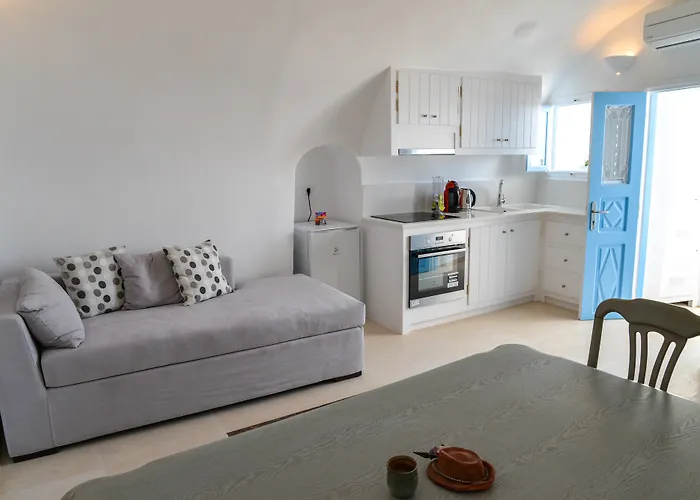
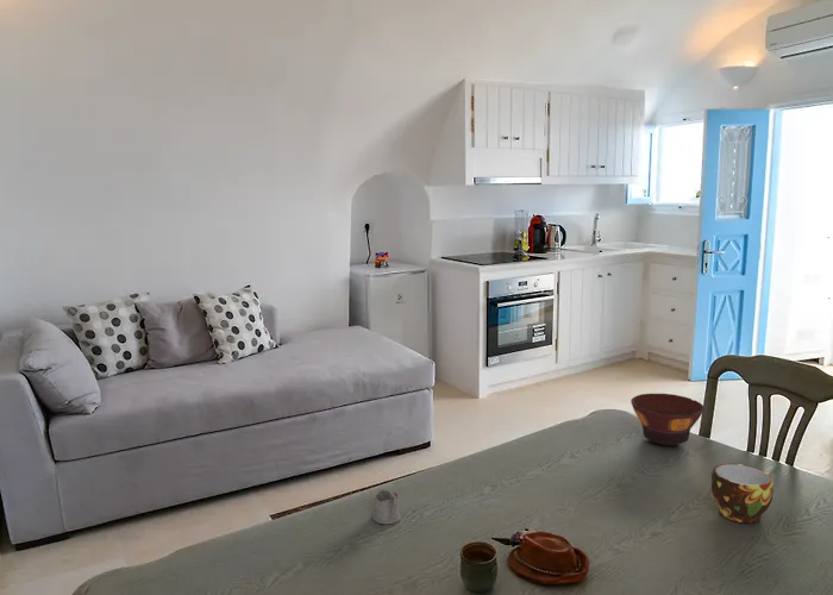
+ cup [710,463,775,524]
+ tea glass holder [371,489,401,525]
+ bowl [630,393,706,446]
